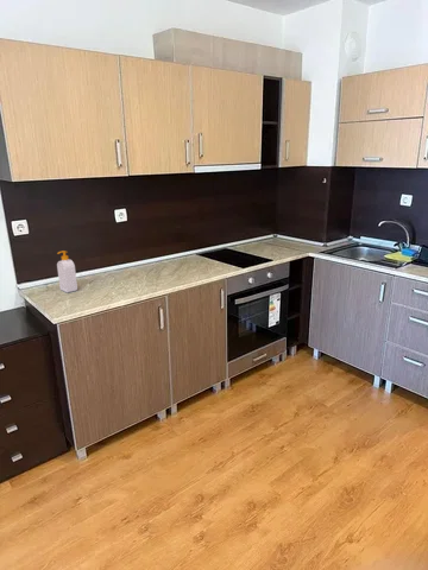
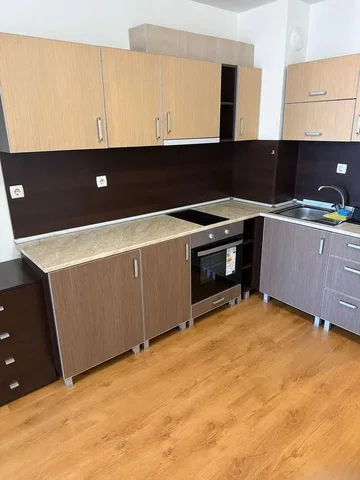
- soap bottle [56,249,78,293]
